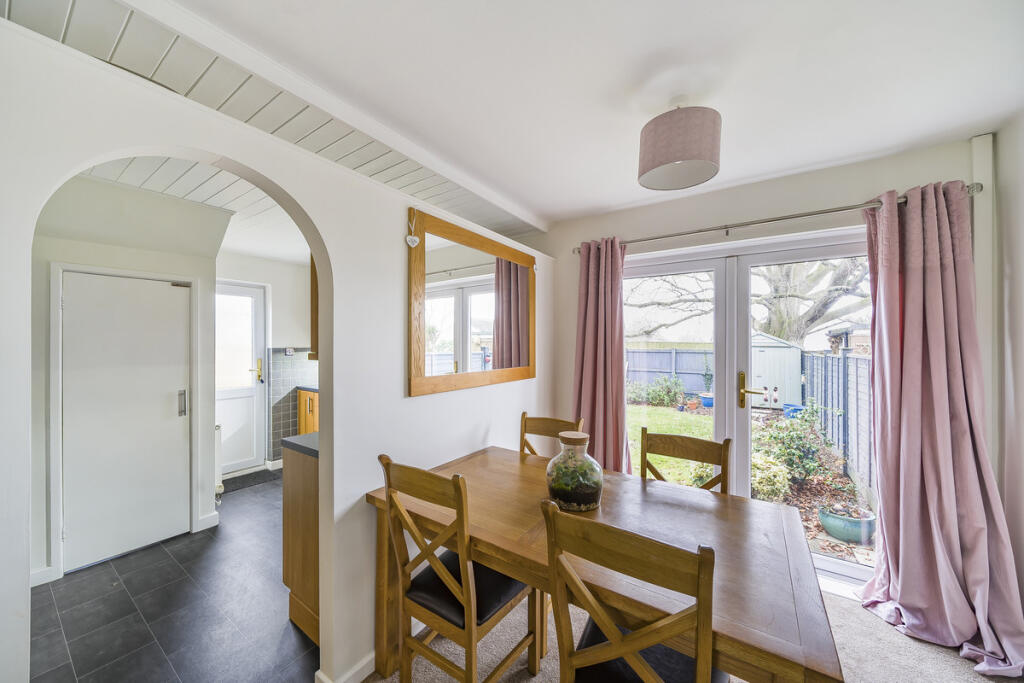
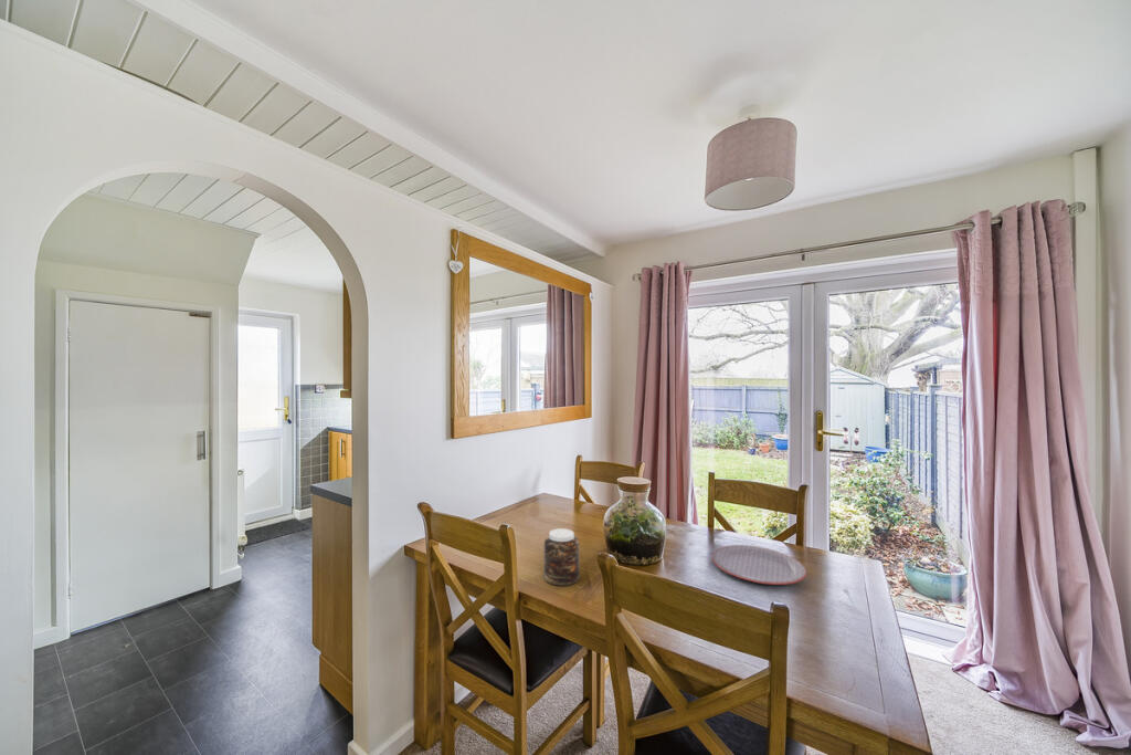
+ jar [542,527,581,587]
+ plate [710,544,807,586]
